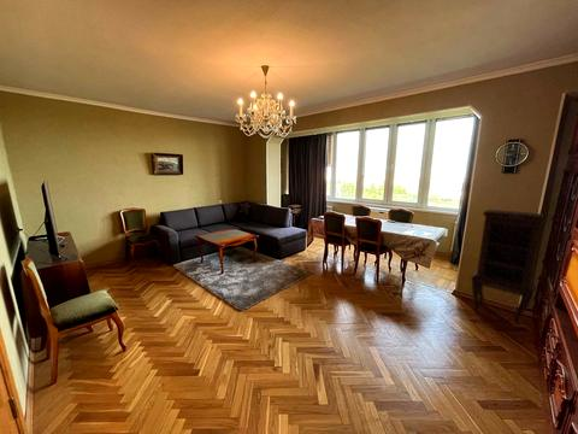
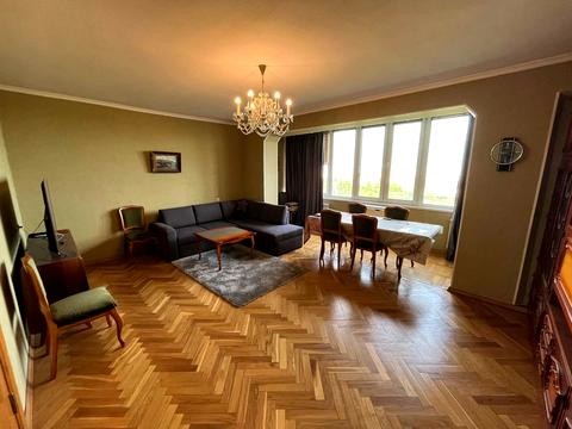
- cabinet [471,209,545,326]
